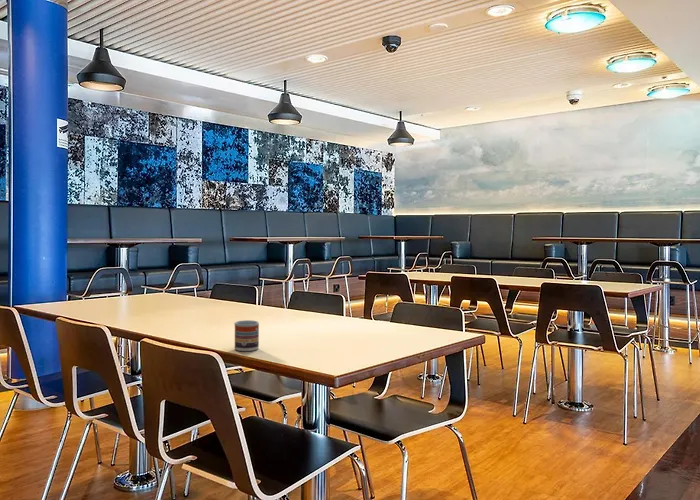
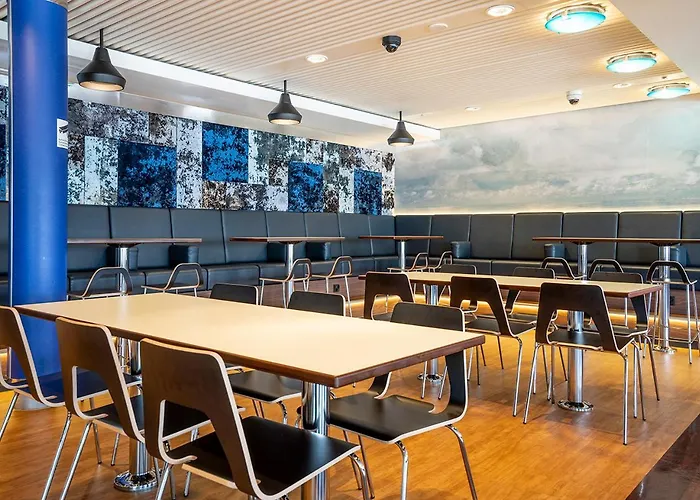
- cup [233,319,260,352]
